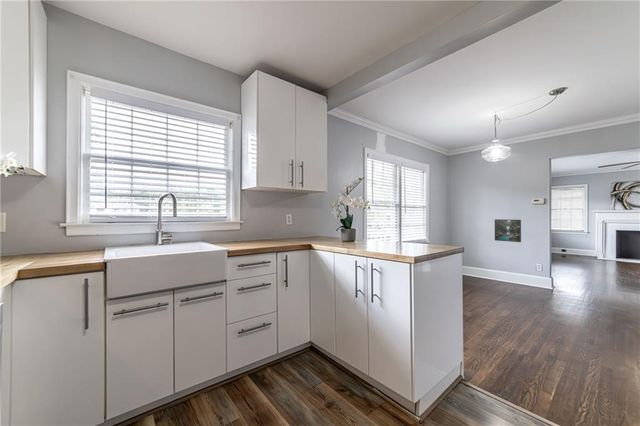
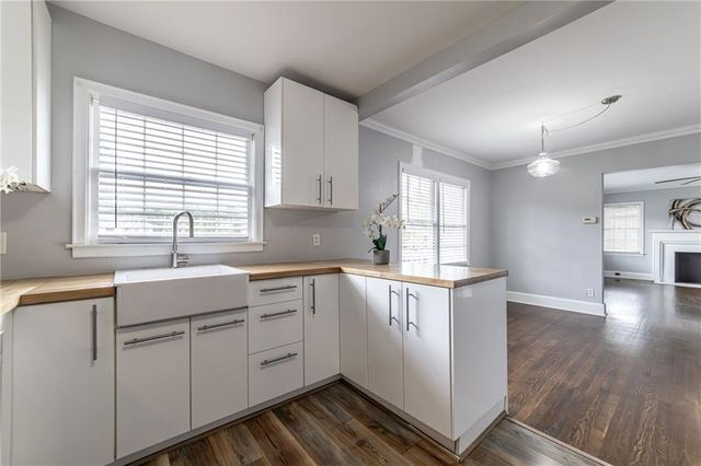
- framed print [494,218,522,243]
